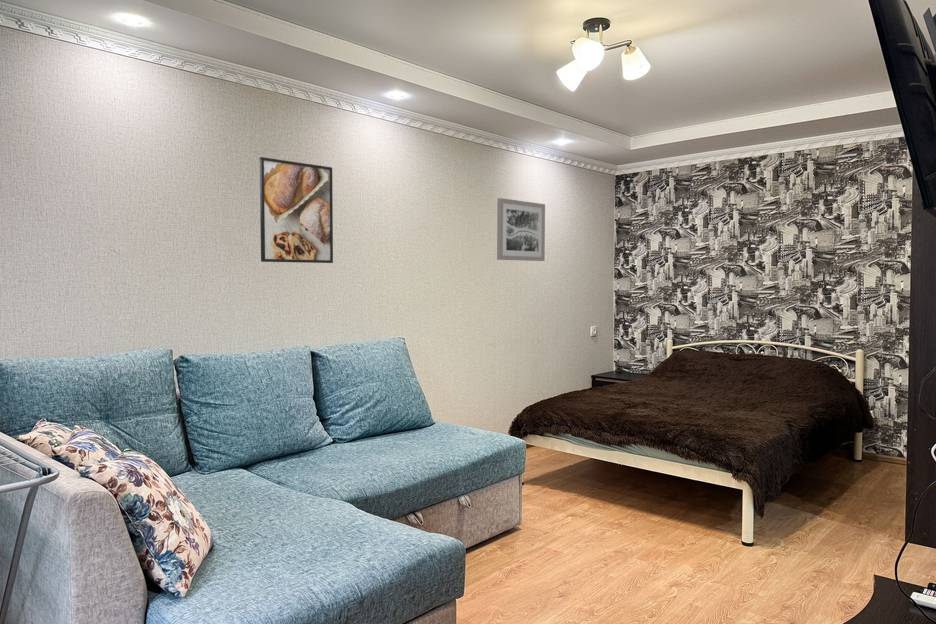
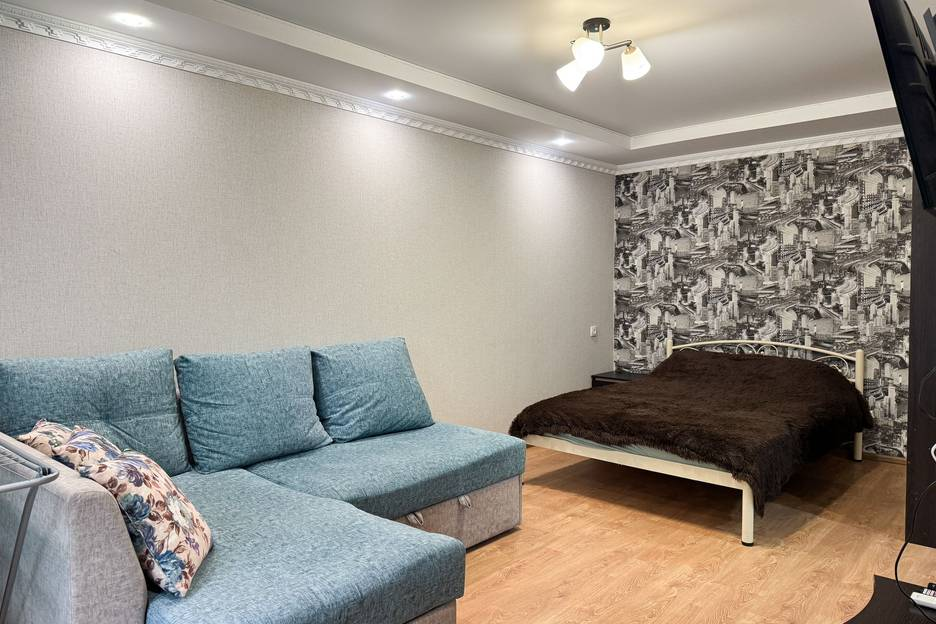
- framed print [259,156,334,264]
- wall art [496,197,546,262]
